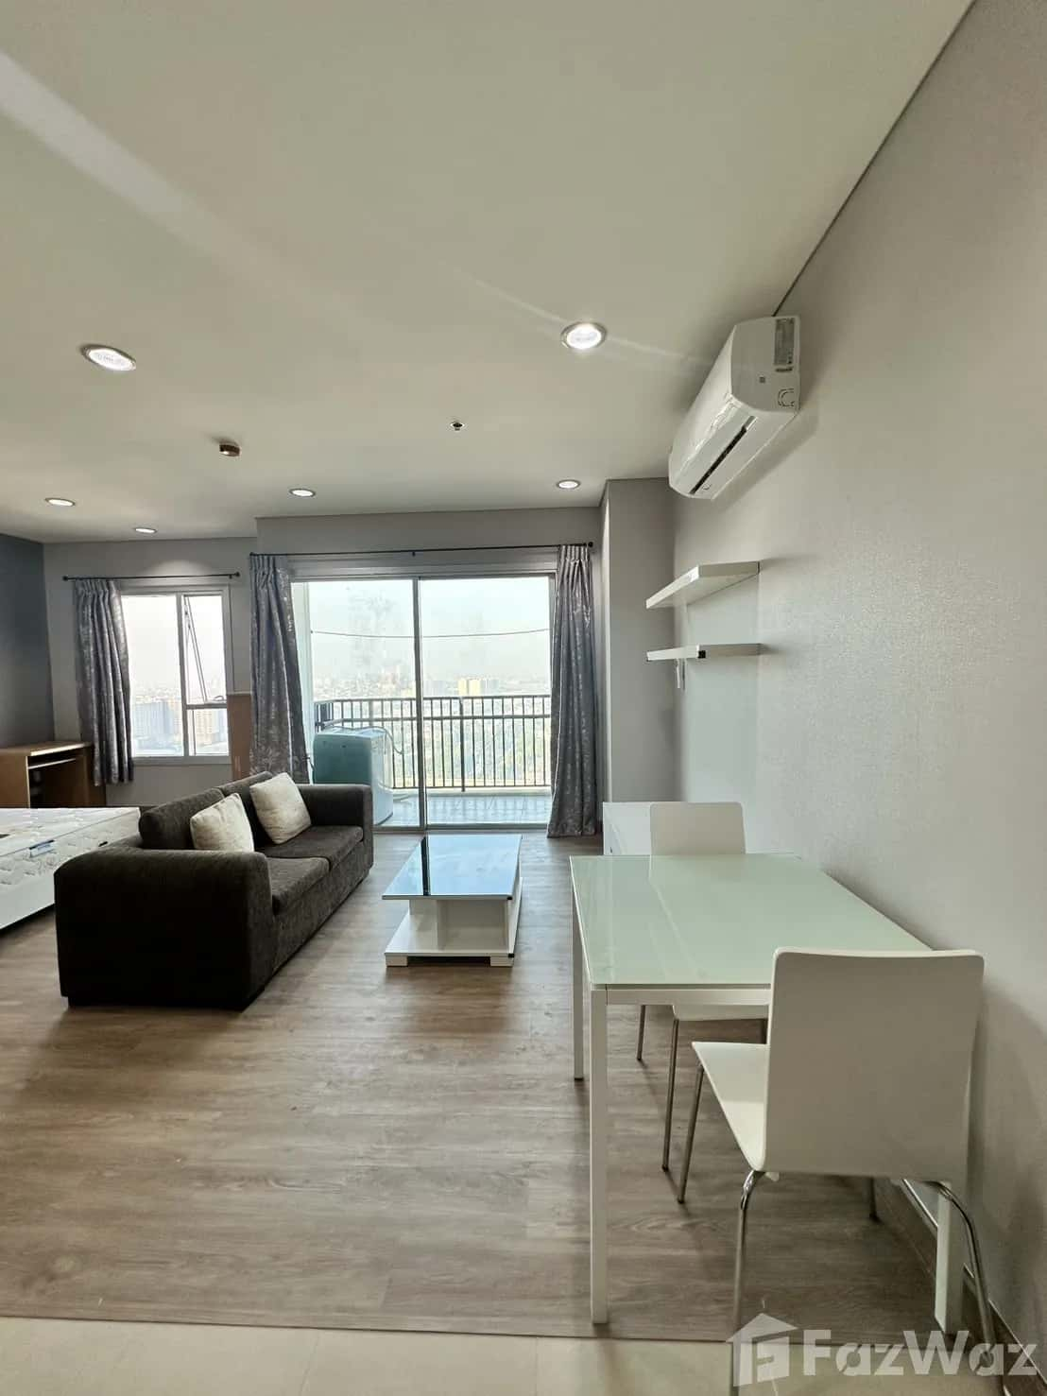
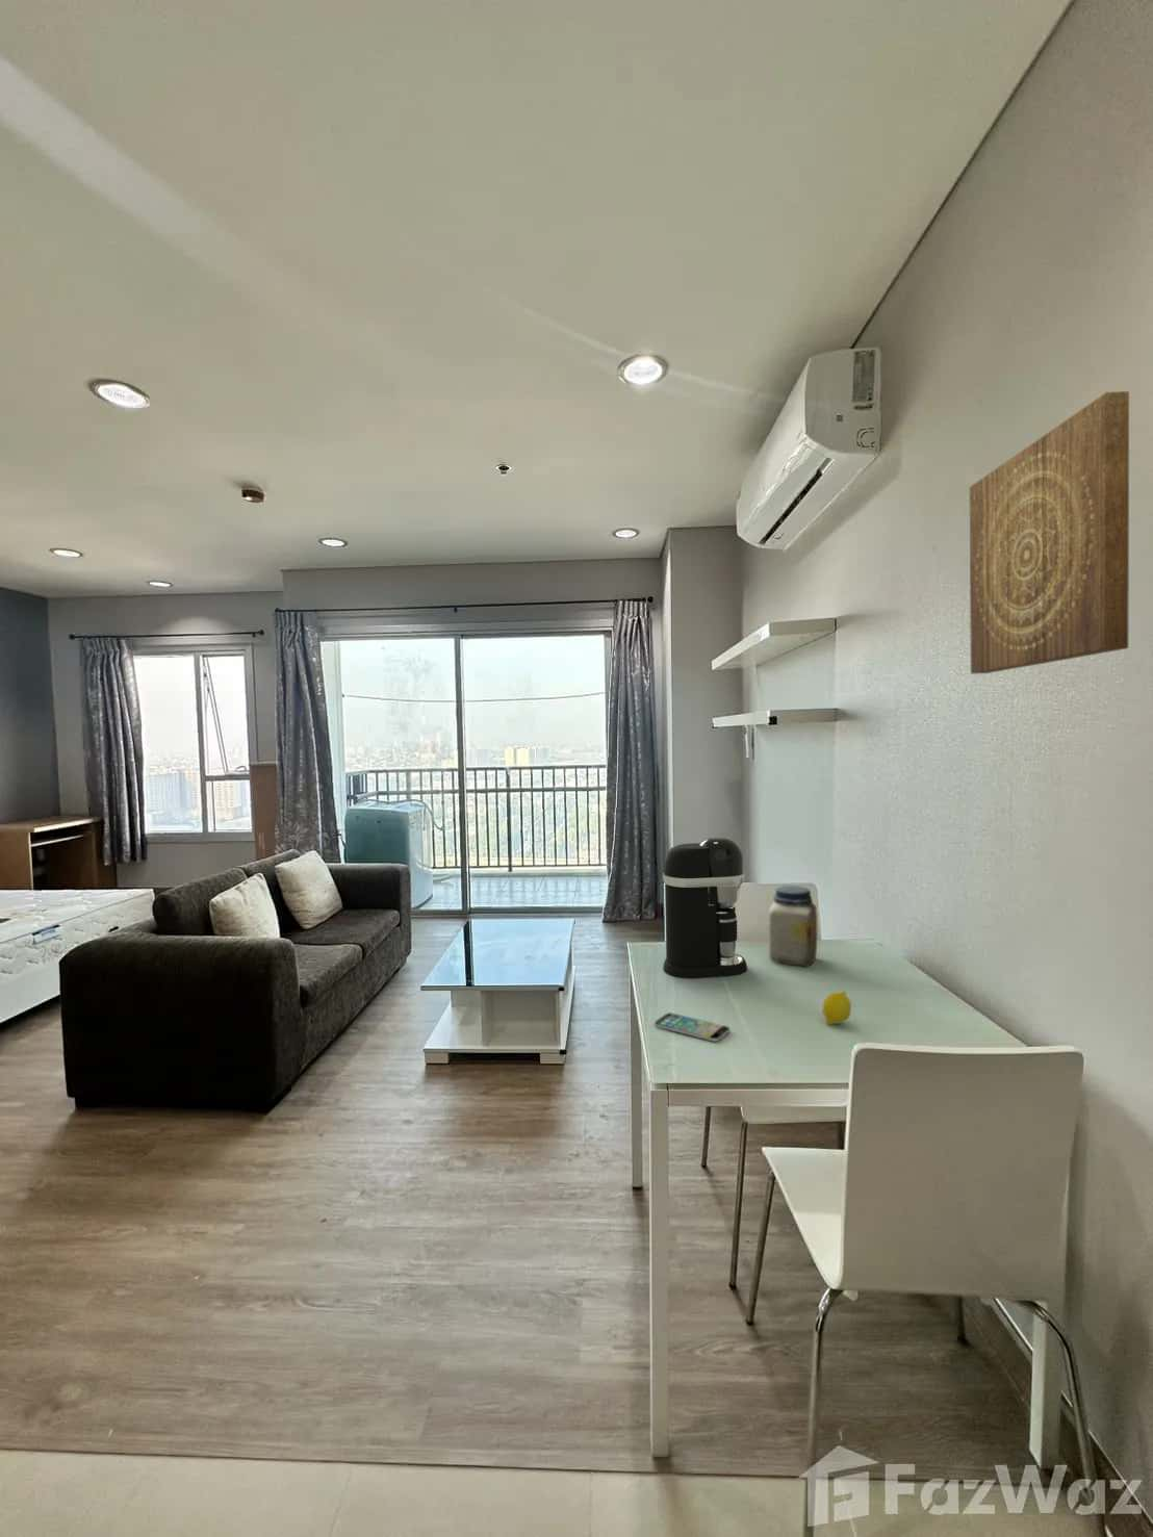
+ wall art [969,390,1130,676]
+ fruit [822,990,853,1025]
+ smartphone [653,1011,732,1043]
+ coffee maker [661,836,748,979]
+ jar [768,884,818,968]
